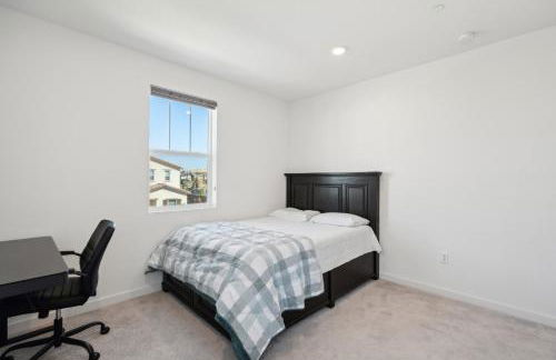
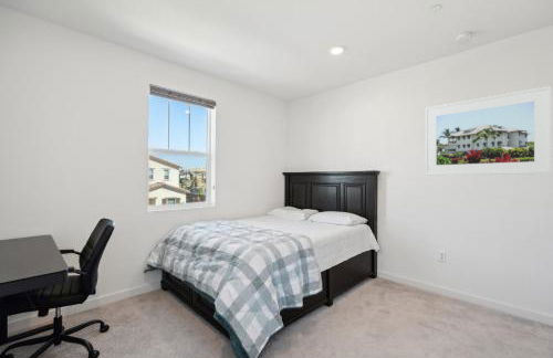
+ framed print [424,85,553,177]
